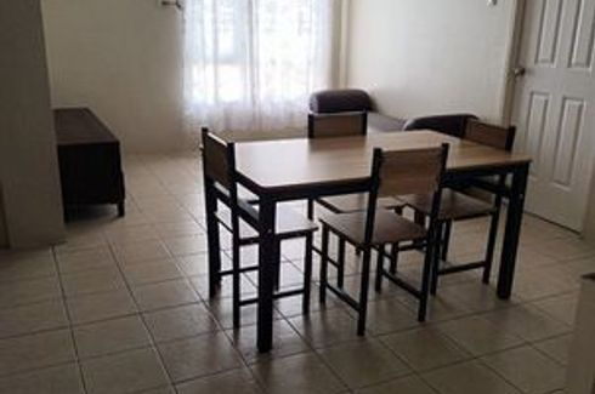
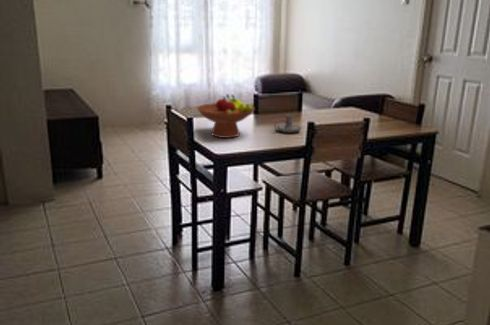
+ candle holder [273,113,302,133]
+ fruit bowl [196,93,256,139]
